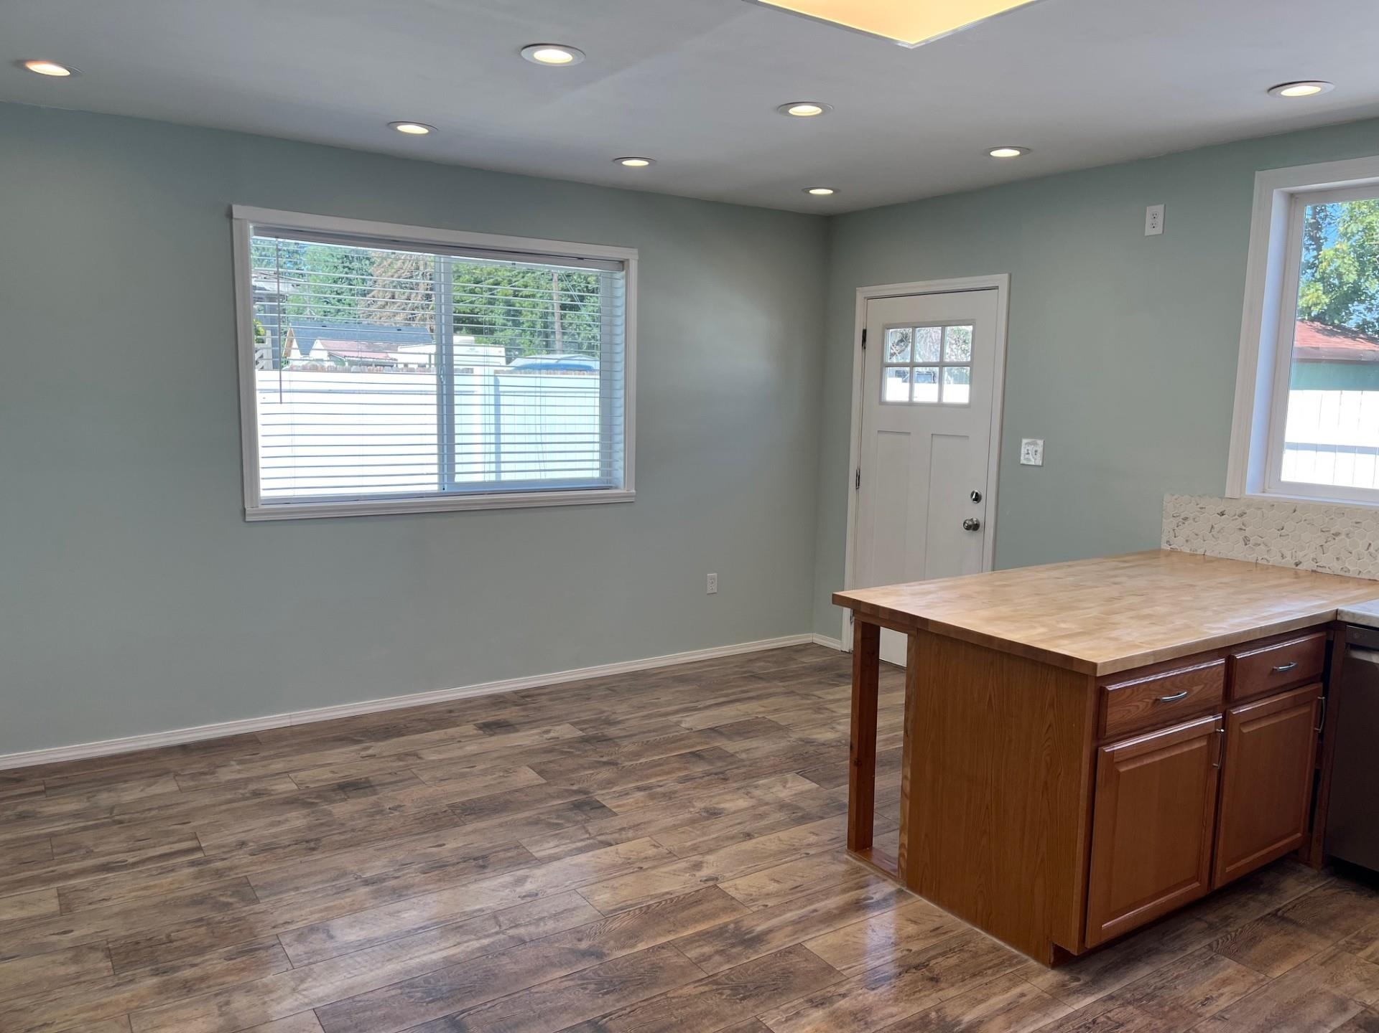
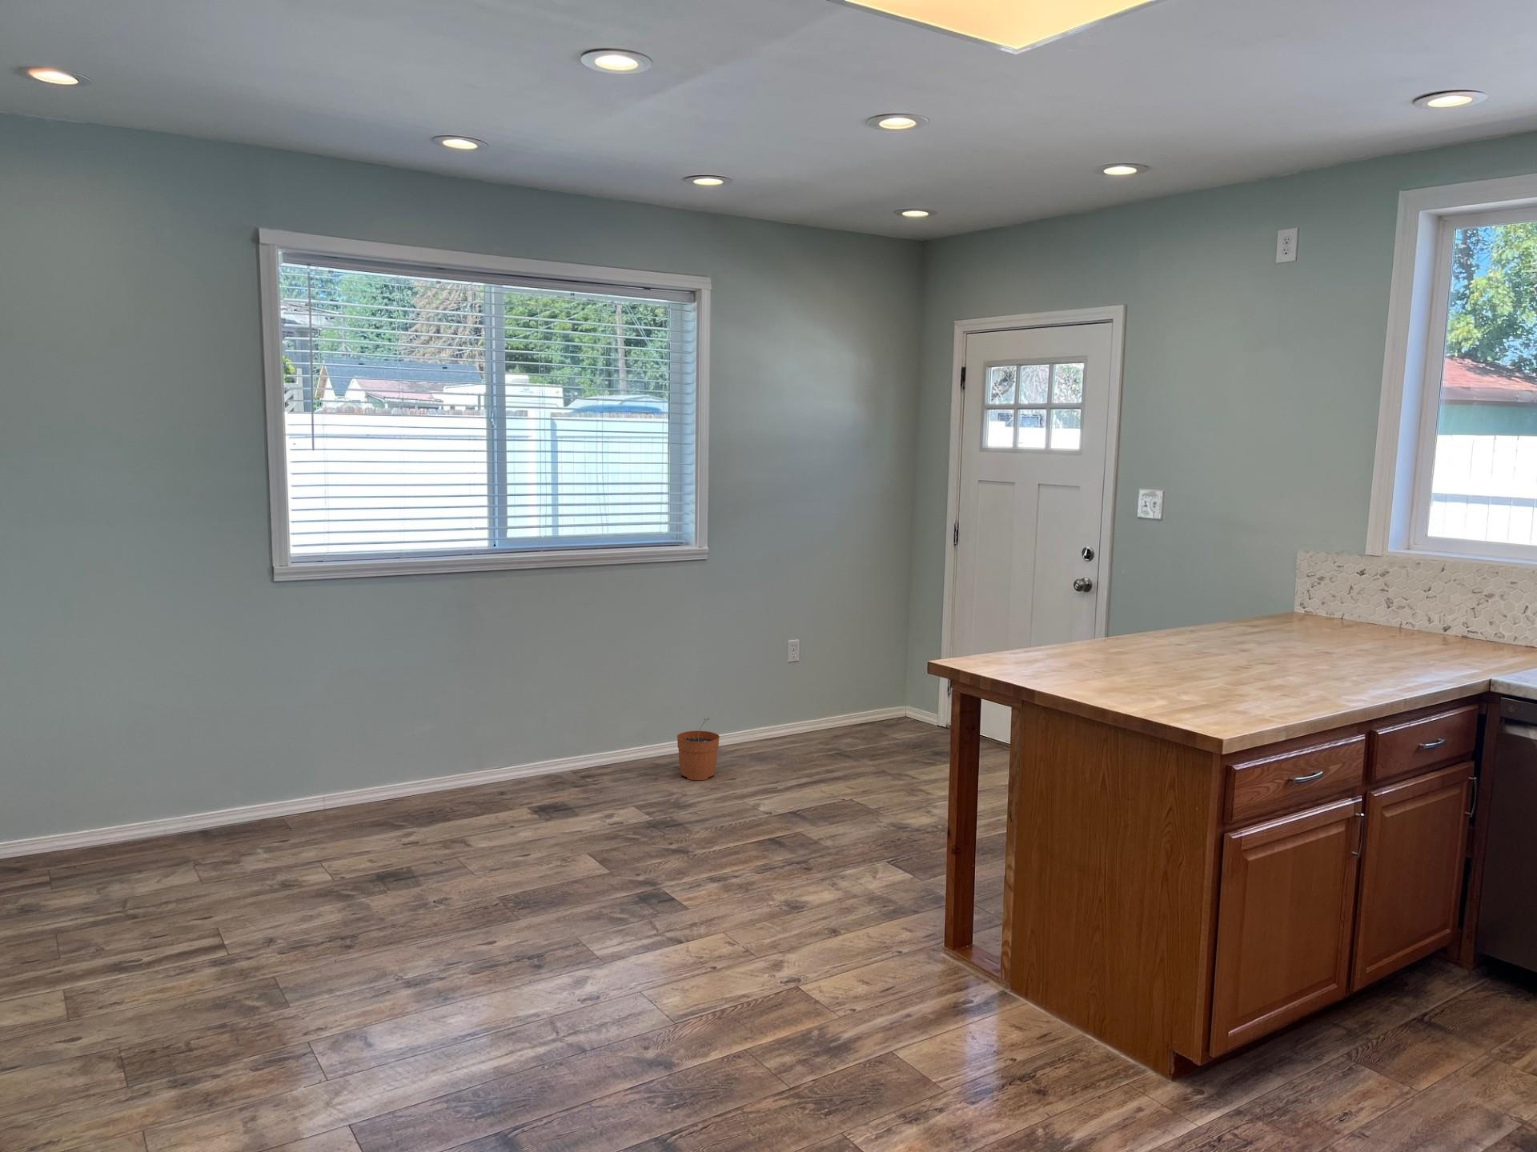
+ plant pot [677,716,720,781]
